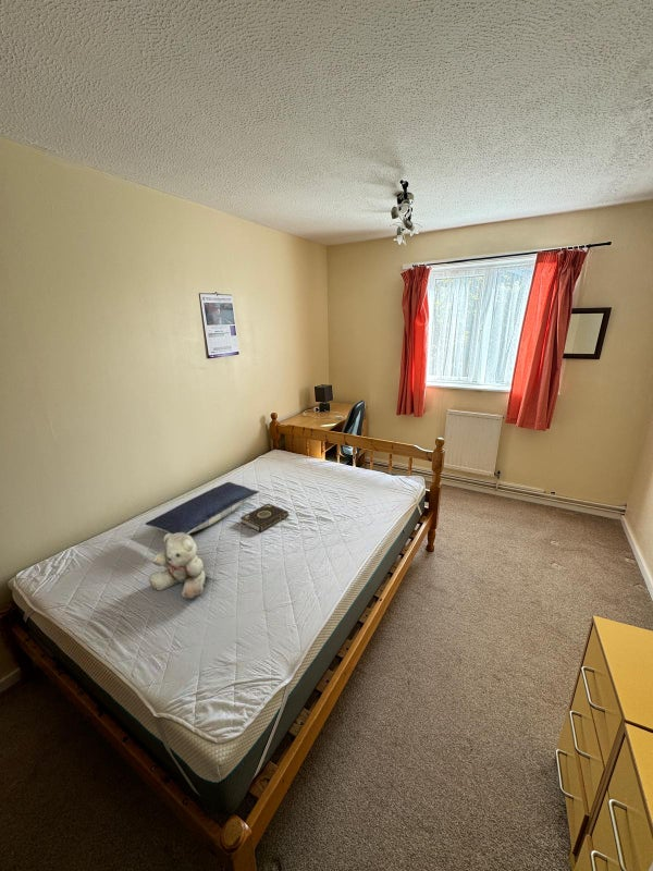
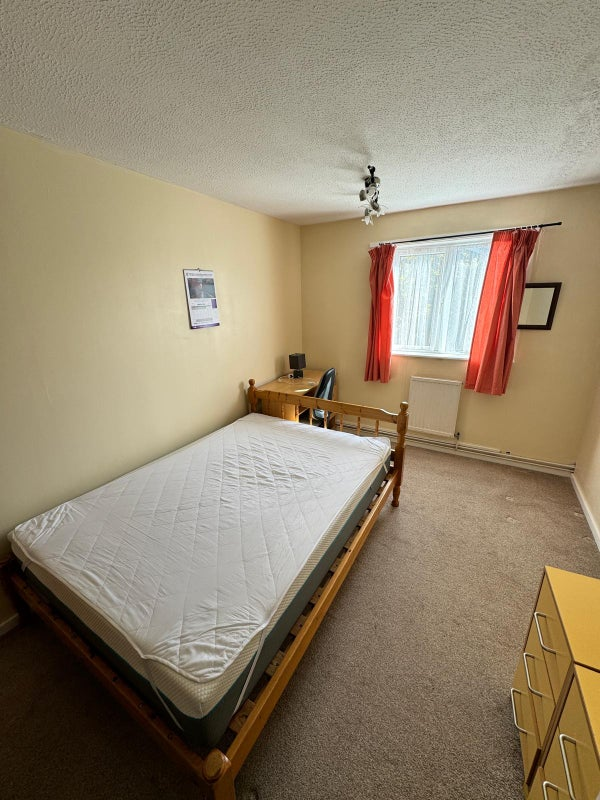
- teddy bear [148,532,207,600]
- book [239,502,289,533]
- pillow [144,481,260,535]
